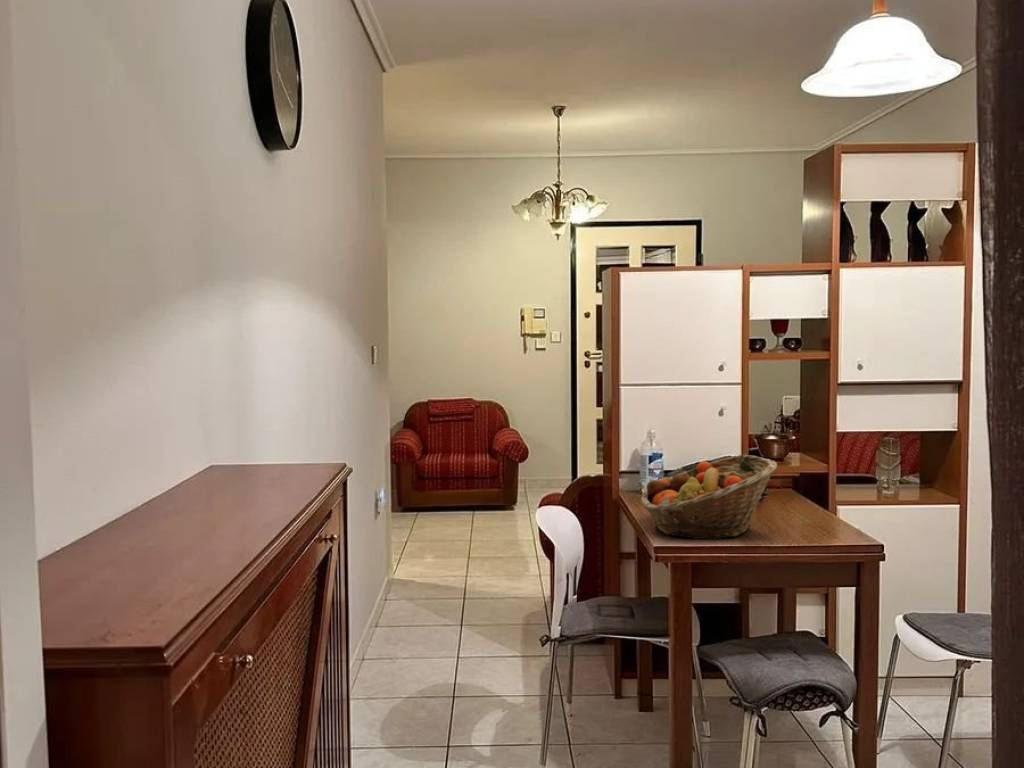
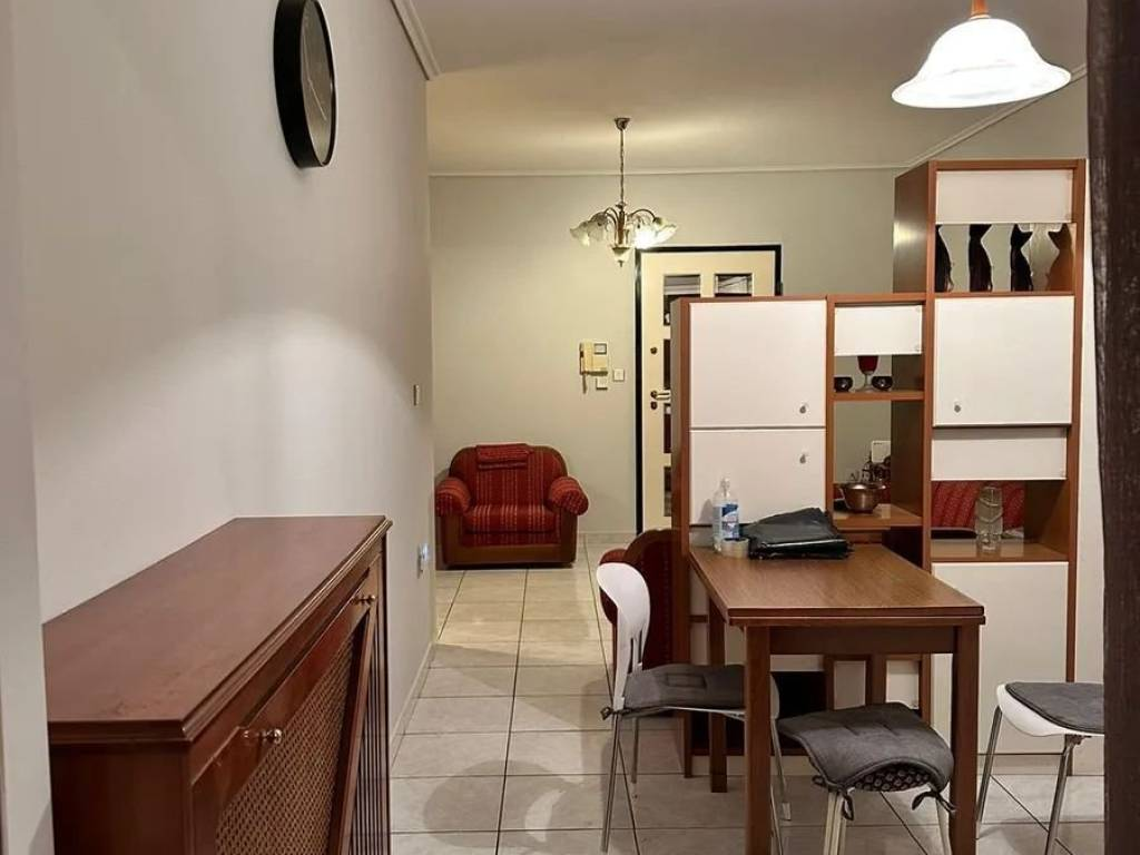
- fruit basket [640,454,778,541]
